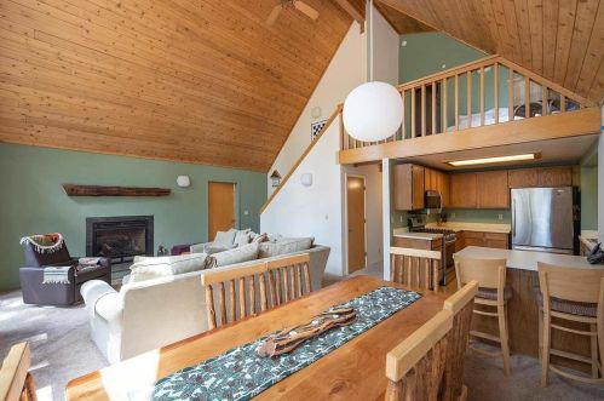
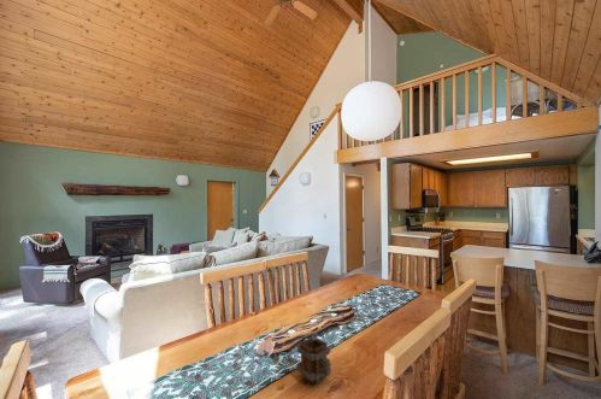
+ mug [296,338,332,386]
